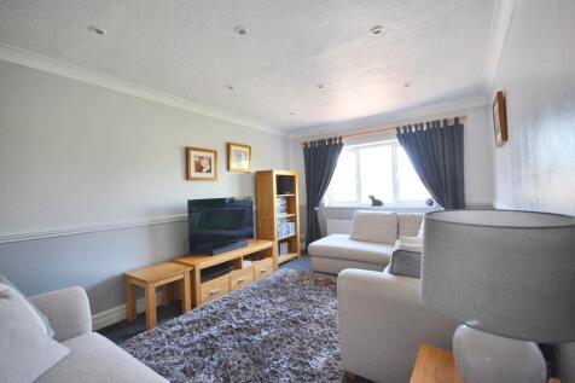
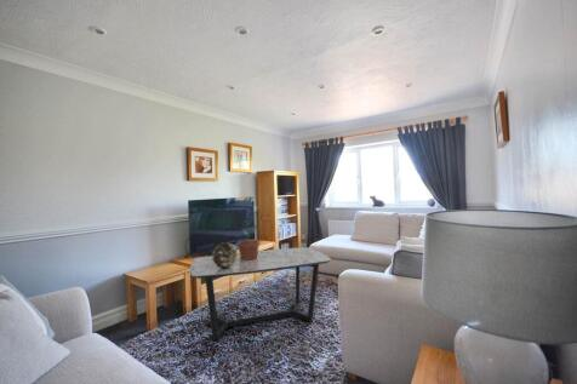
+ potted plant [236,220,261,260]
+ decorative orb [211,241,239,268]
+ coffee table [189,246,332,342]
